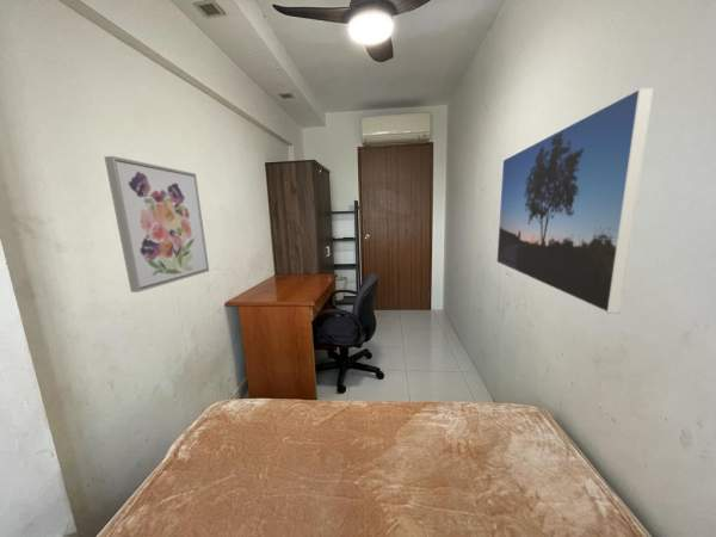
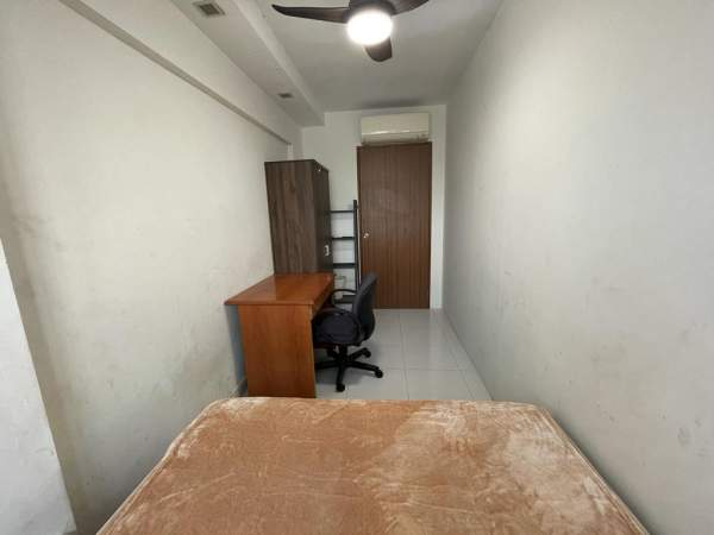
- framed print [495,85,655,315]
- wall art [103,155,210,294]
